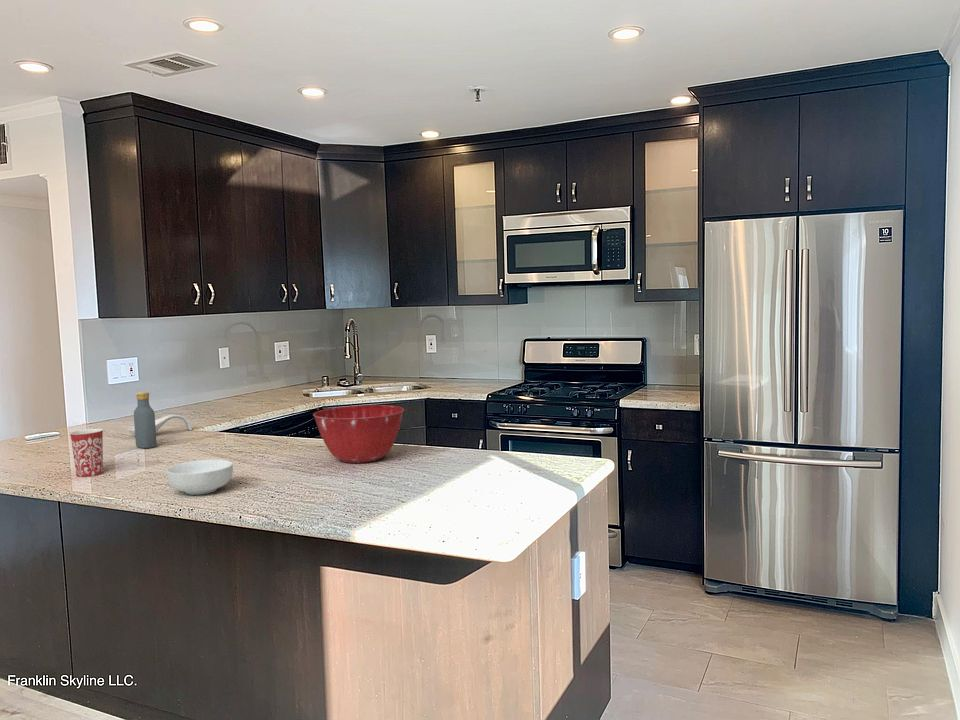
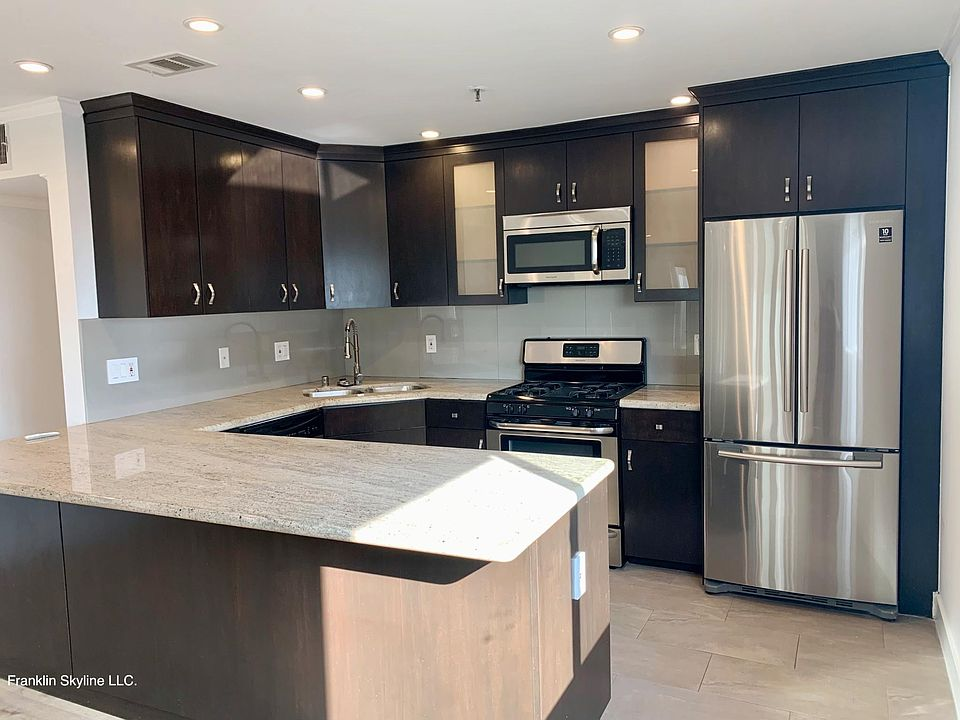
- mug [69,428,104,478]
- vodka [133,391,158,449]
- spoon rest [127,413,193,436]
- cereal bowl [165,459,234,496]
- mixing bowl [312,404,405,464]
